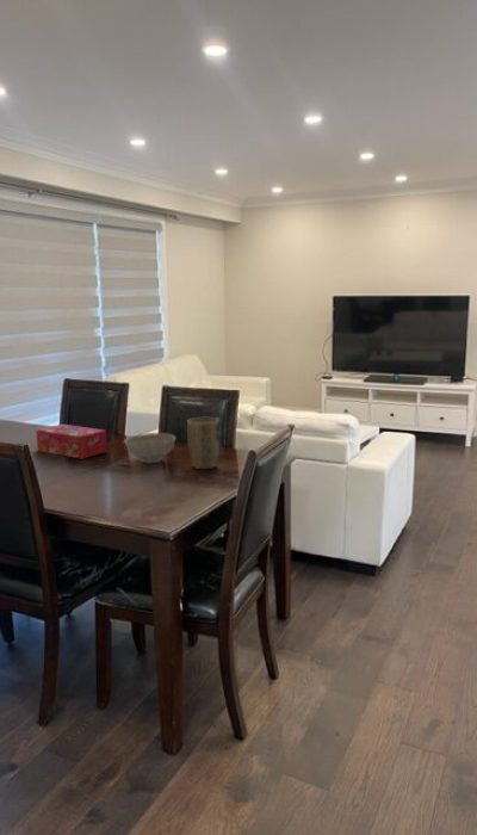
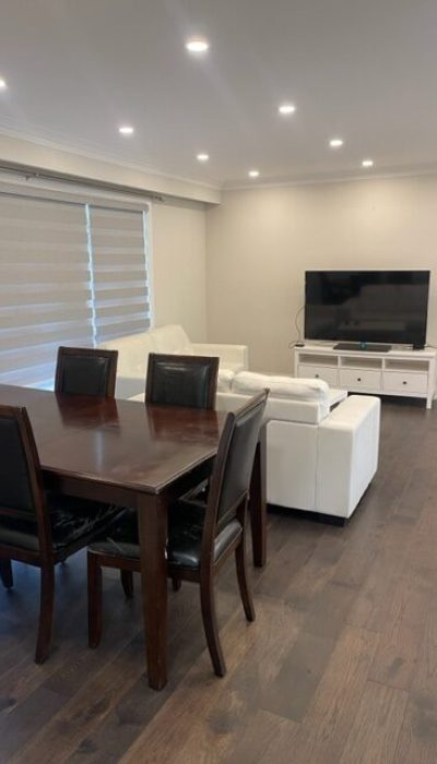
- plant pot [186,416,222,470]
- tissue box [35,423,109,460]
- decorative bowl [123,432,176,464]
